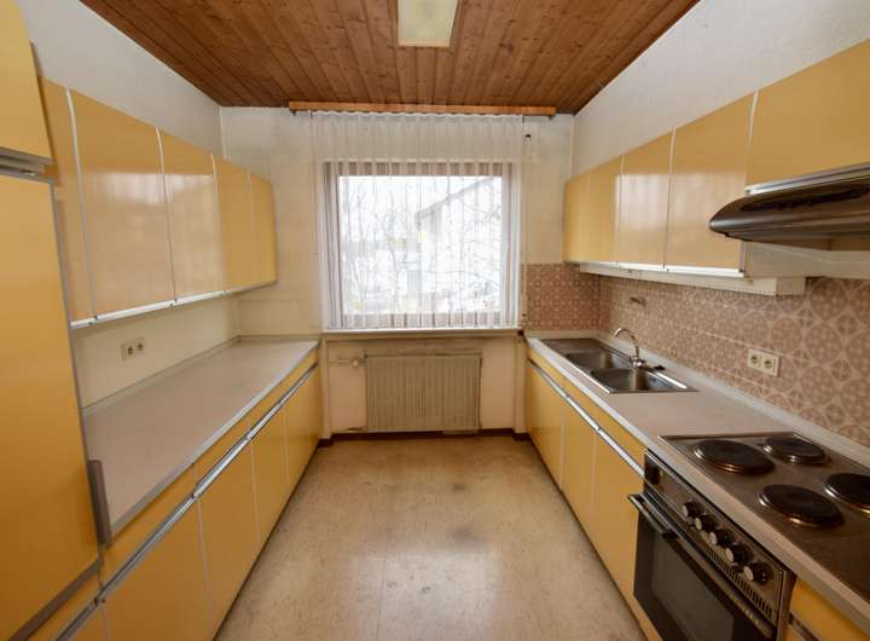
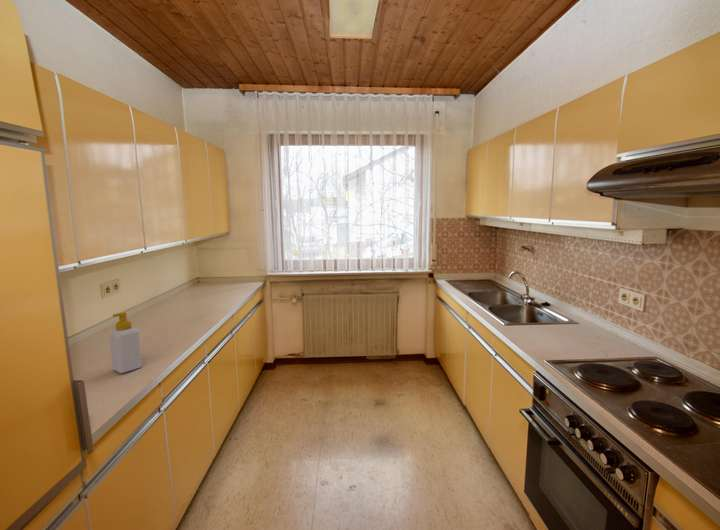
+ soap bottle [108,311,143,374]
